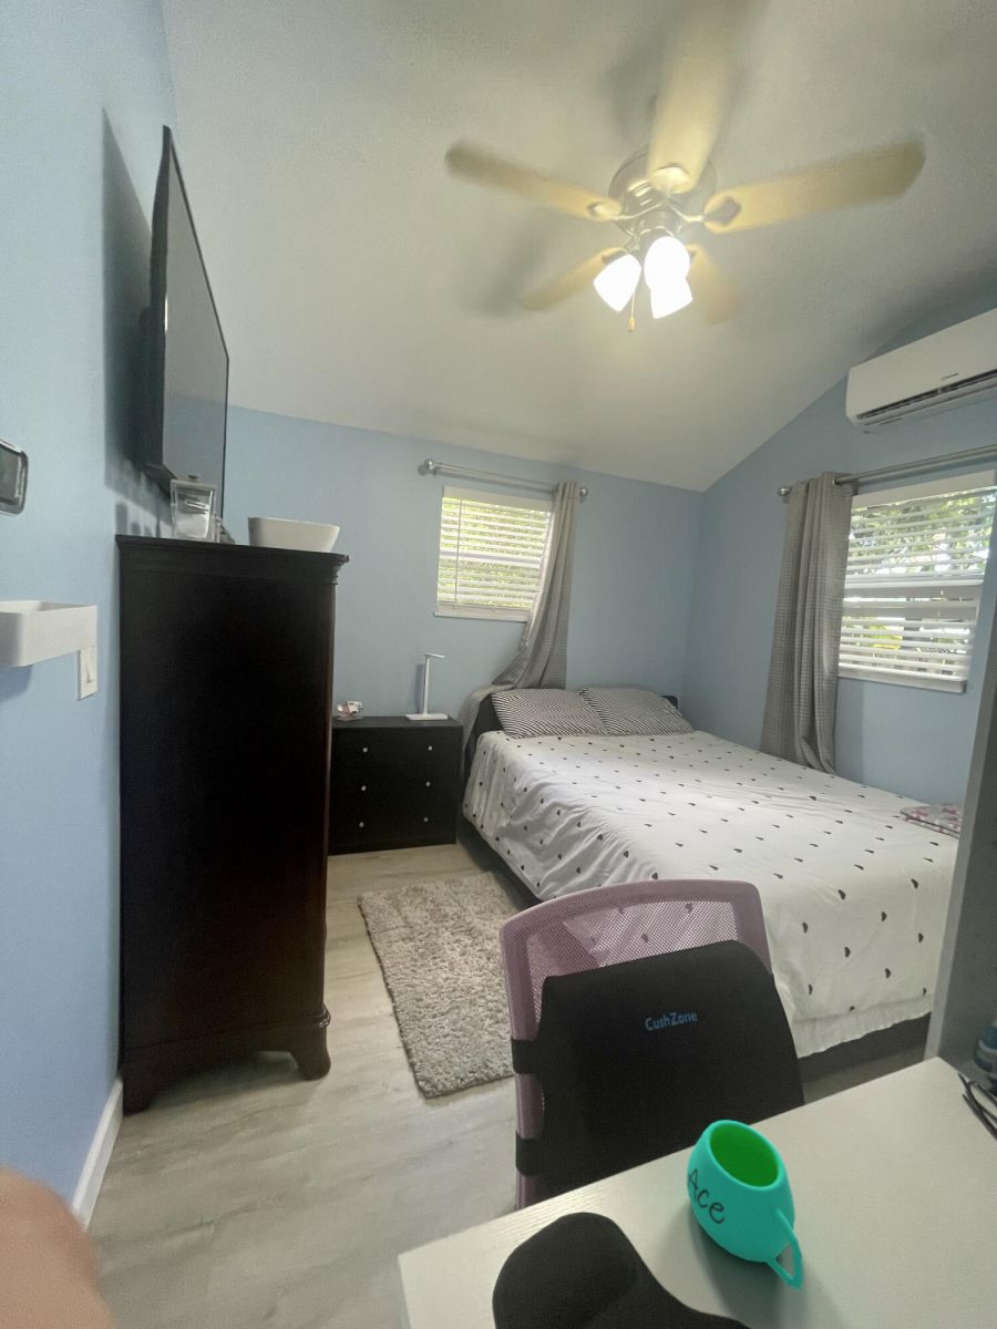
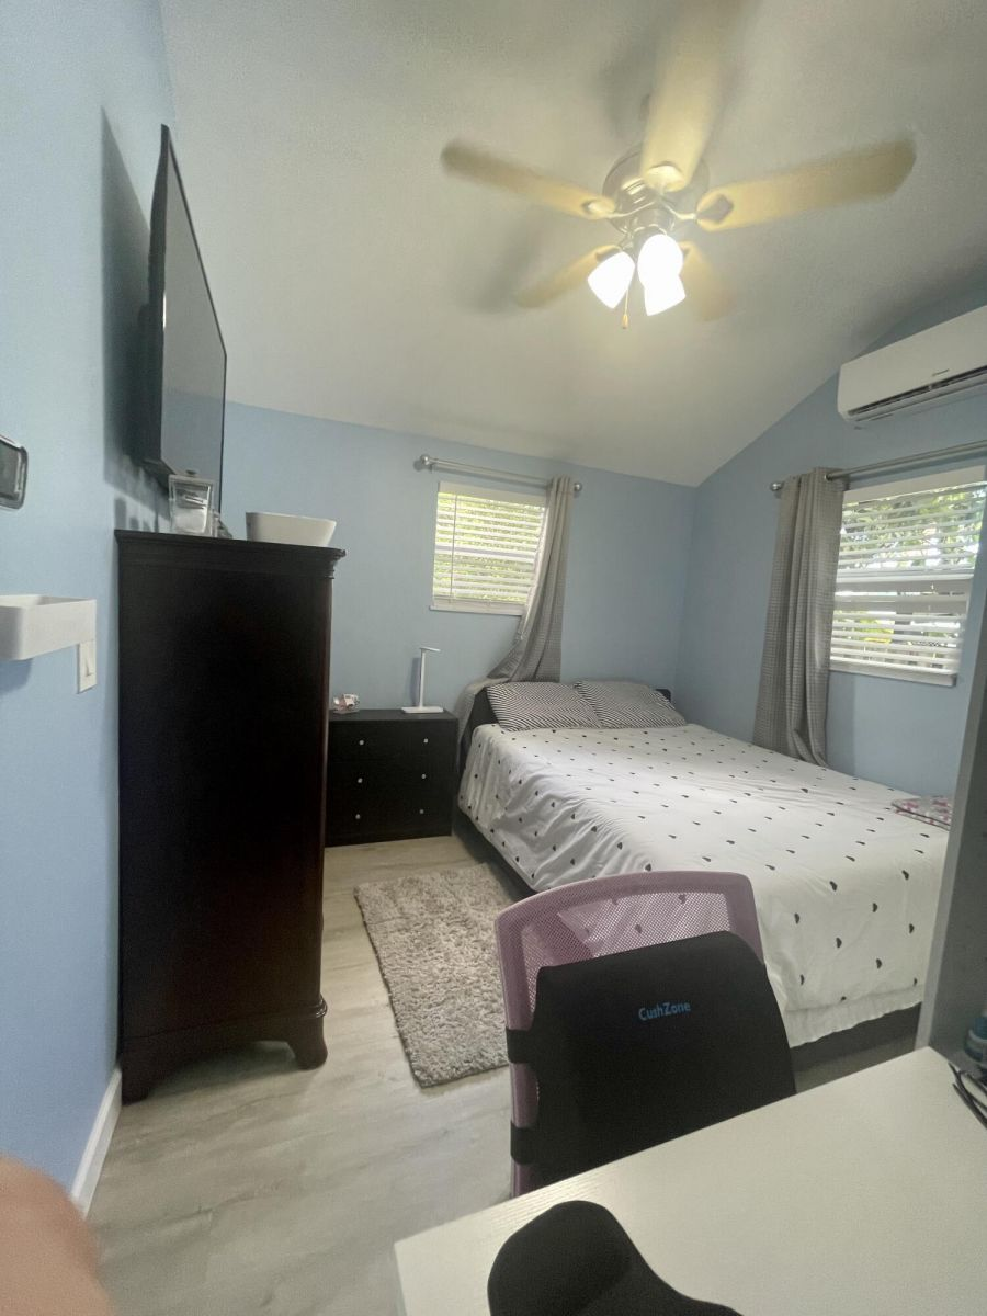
- mug [686,1119,804,1291]
